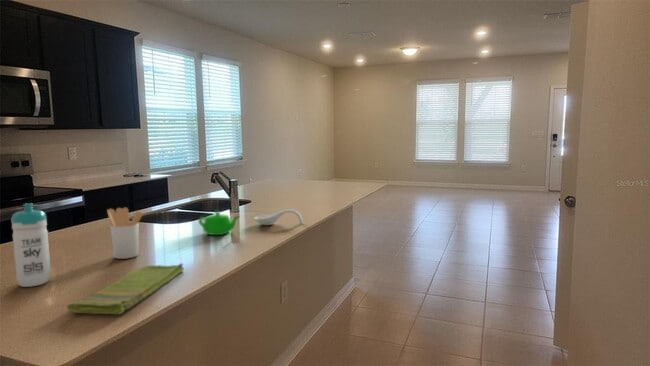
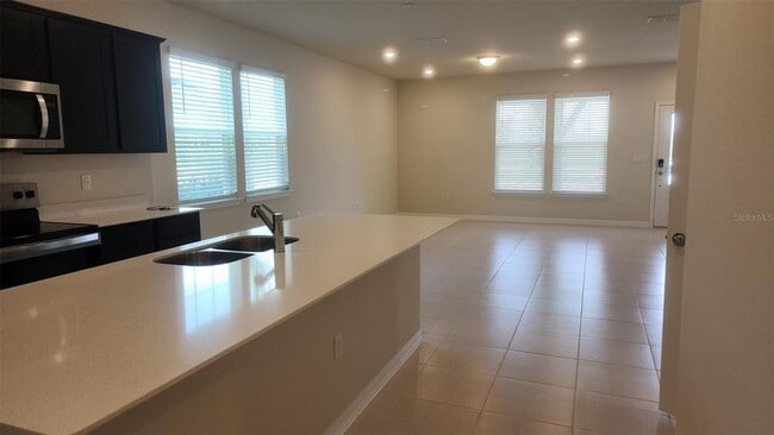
- dish towel [66,262,185,315]
- spoon rest [253,208,304,226]
- utensil holder [106,207,144,260]
- water bottle [10,202,52,288]
- teapot [198,211,241,236]
